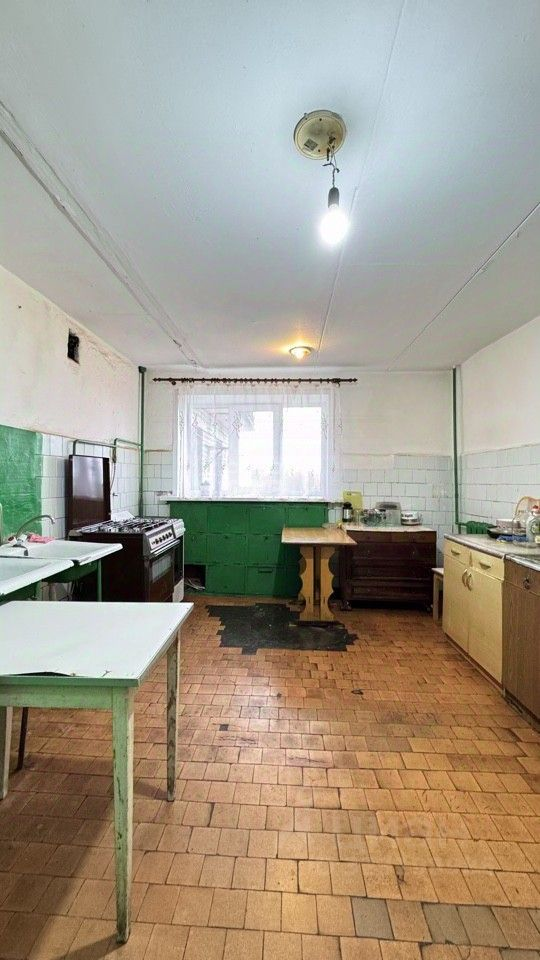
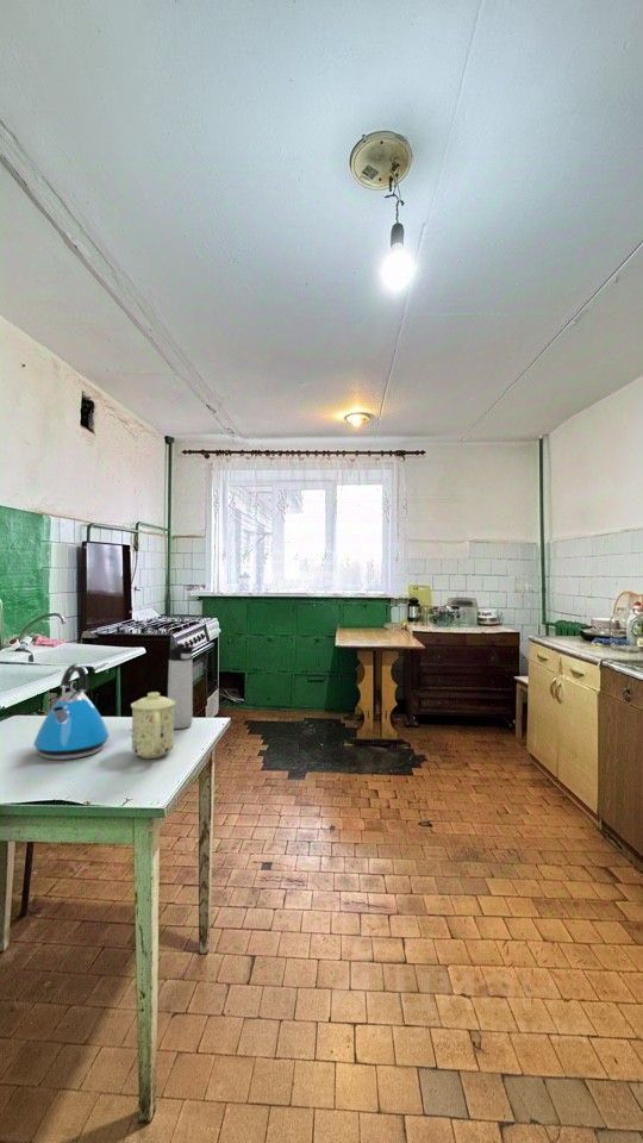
+ mug [130,691,175,760]
+ thermos bottle [167,642,195,730]
+ kettle [32,663,110,761]
